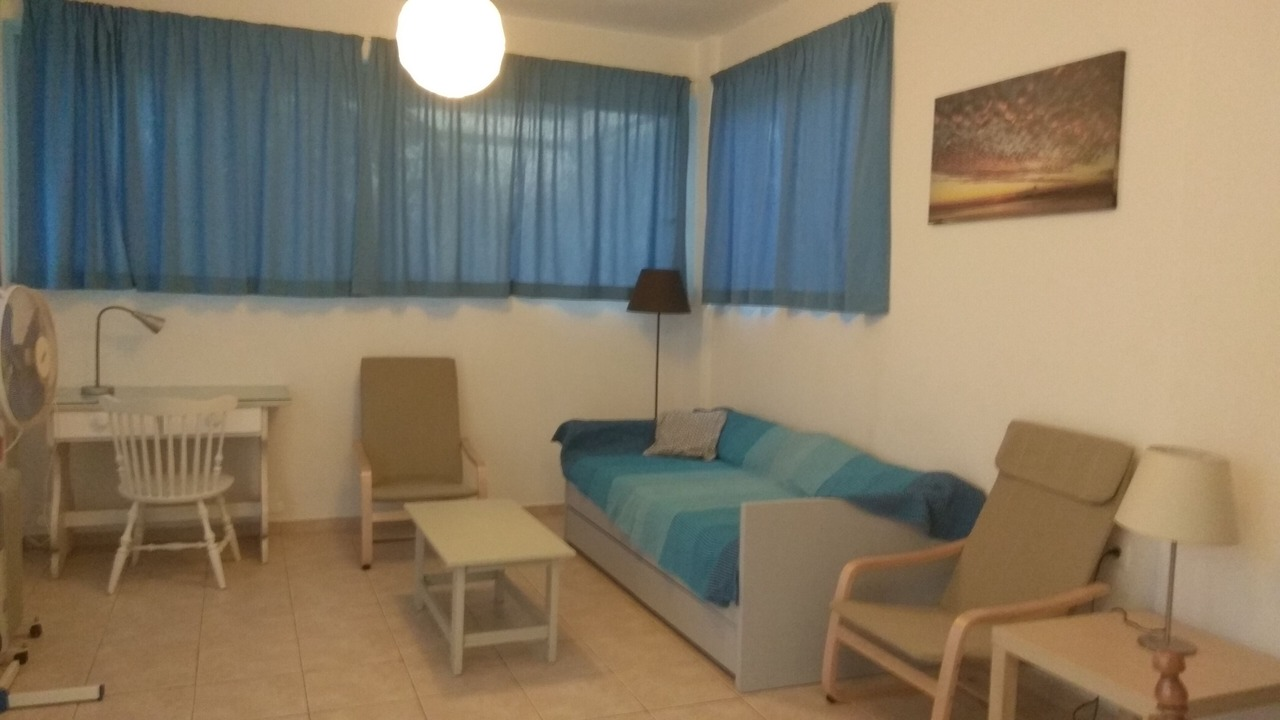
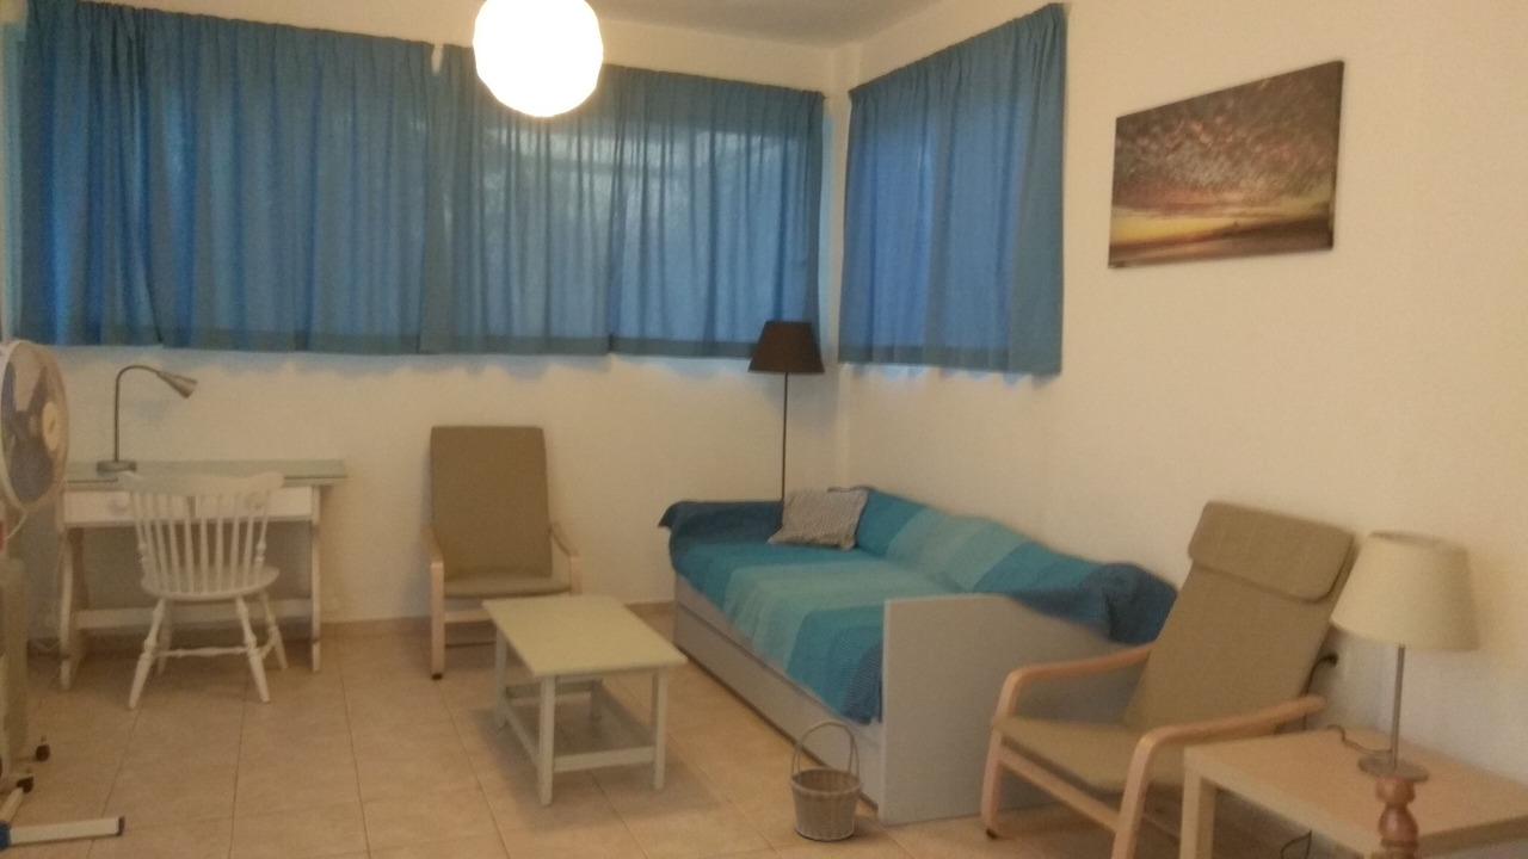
+ basket [788,719,864,842]
